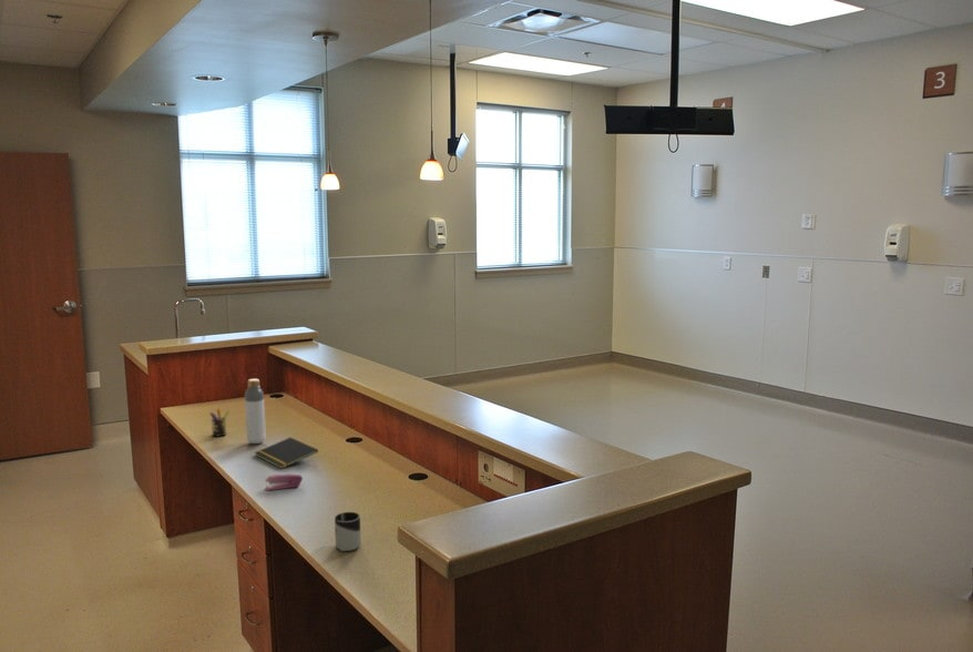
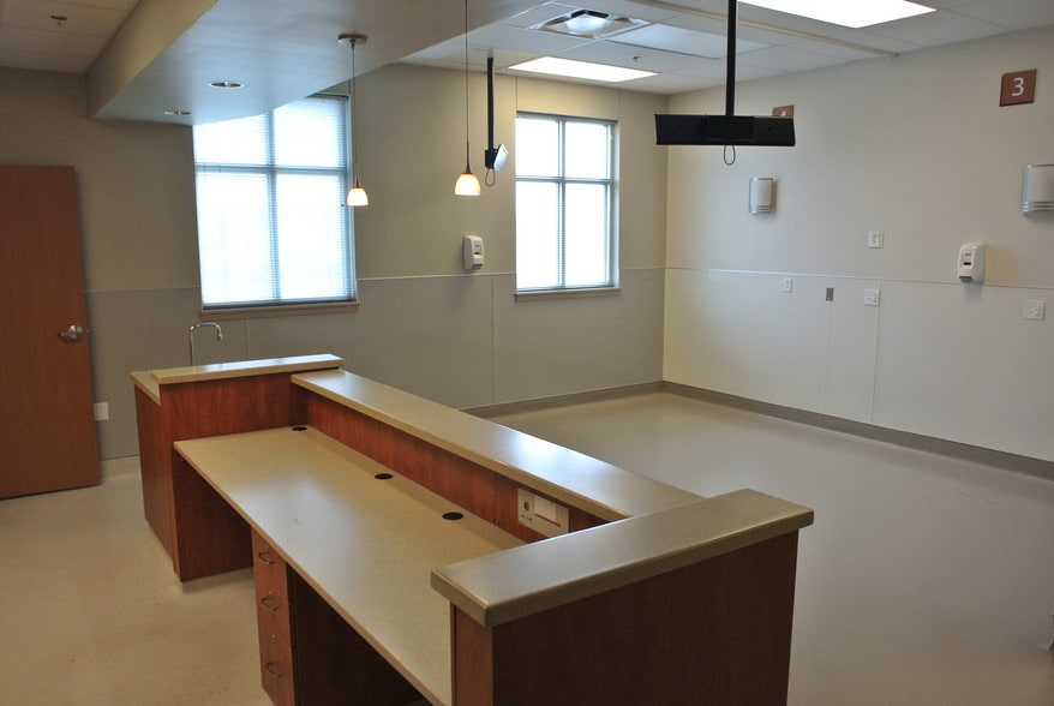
- notepad [254,437,319,470]
- cup [334,511,361,552]
- pen holder [208,407,231,438]
- bottle [244,378,267,445]
- stapler [264,472,304,492]
